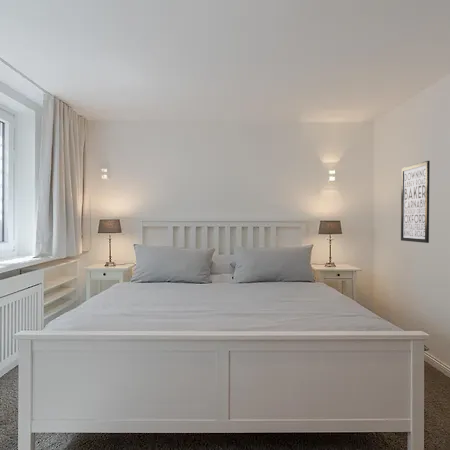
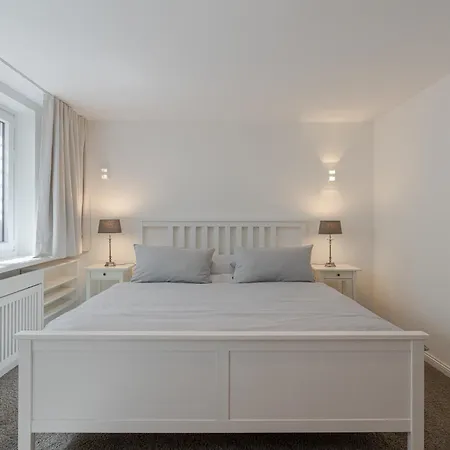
- wall art [400,160,431,244]
